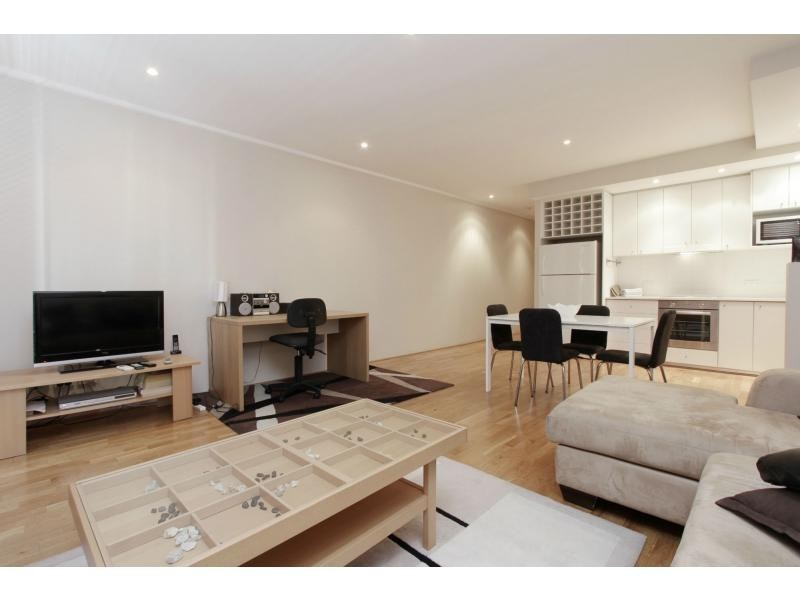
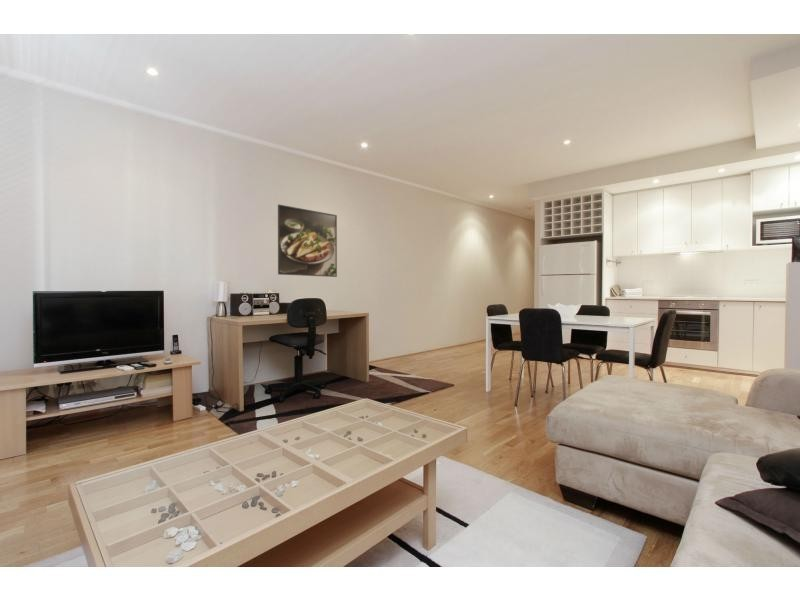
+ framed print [277,203,338,278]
